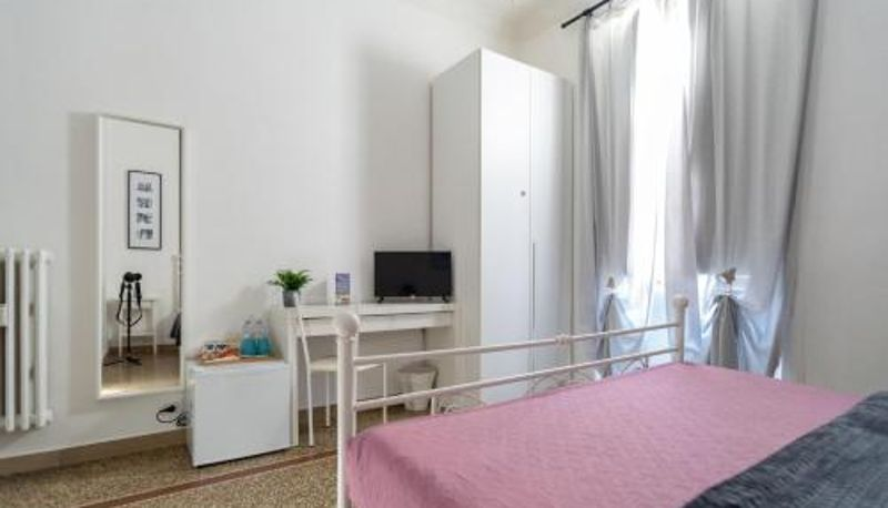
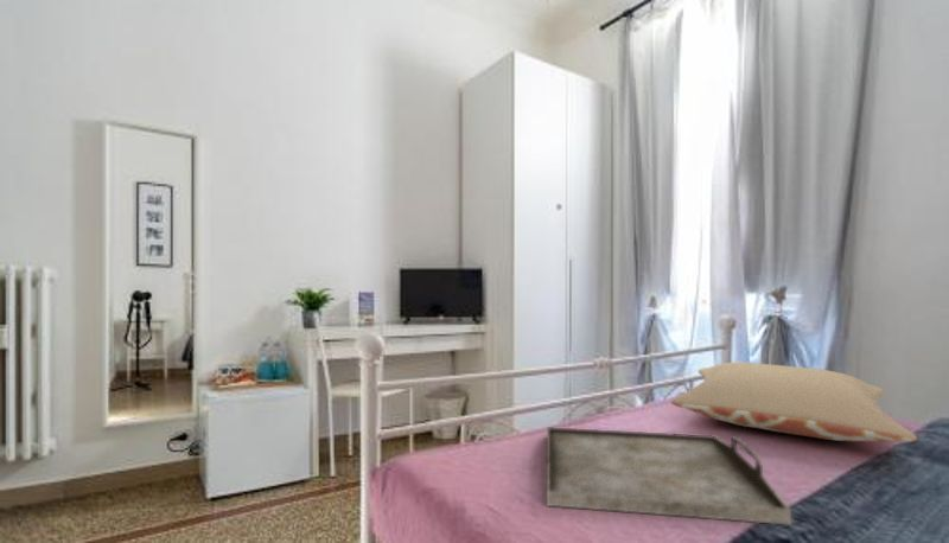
+ serving tray [546,426,792,526]
+ pillow [670,360,918,443]
